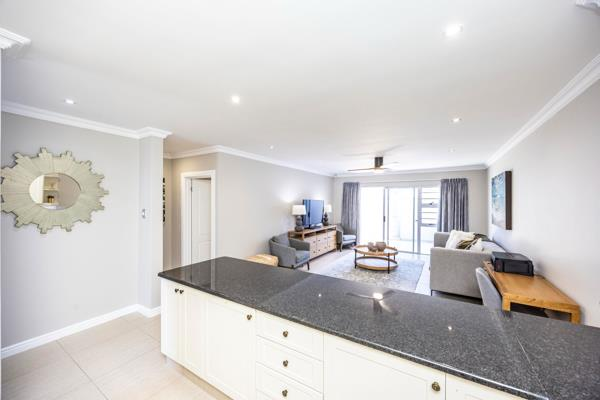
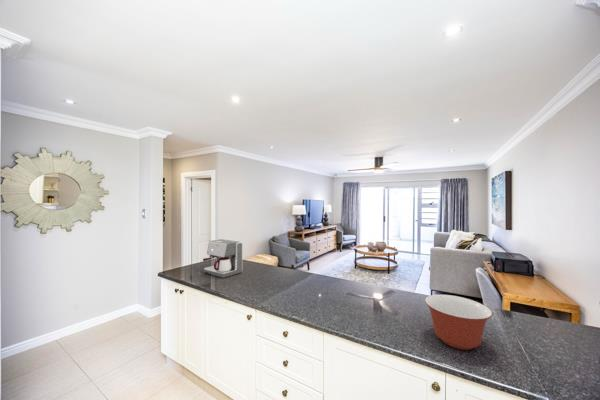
+ coffee maker [202,238,244,279]
+ mixing bowl [424,294,493,351]
